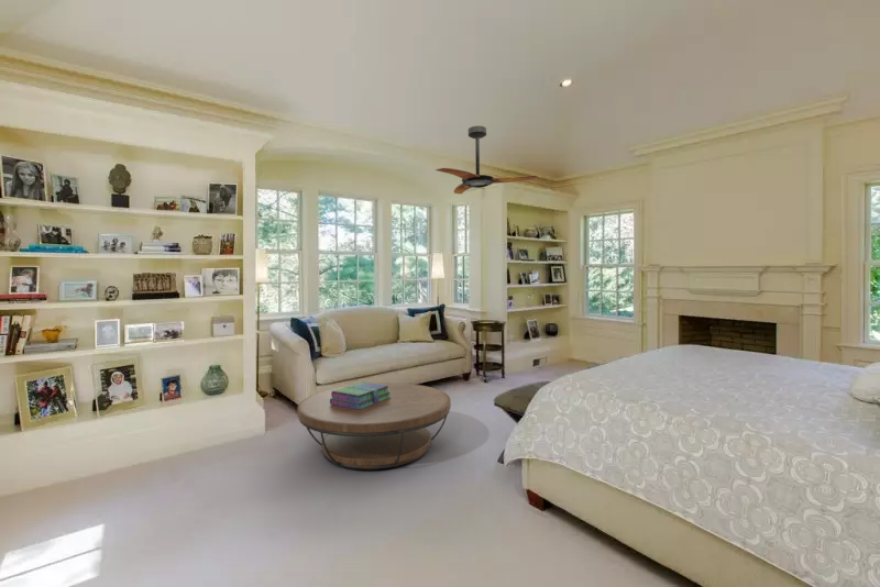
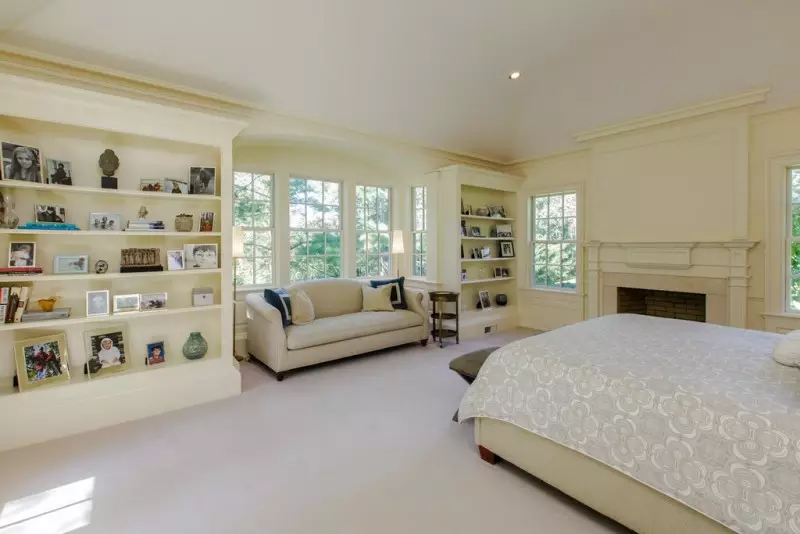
- stack of books [330,380,391,409]
- coffee table [297,383,452,470]
- ceiling fan [435,125,538,195]
